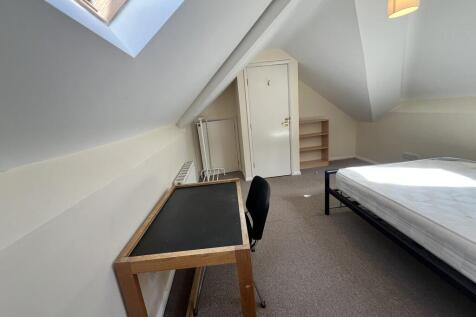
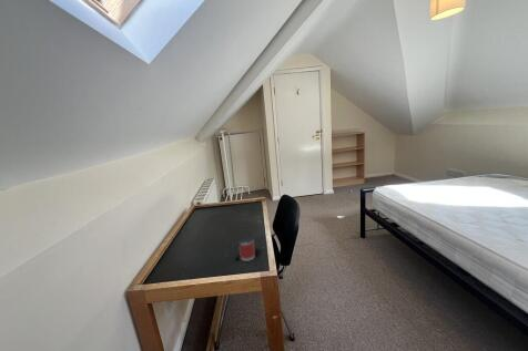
+ mug [232,235,256,262]
